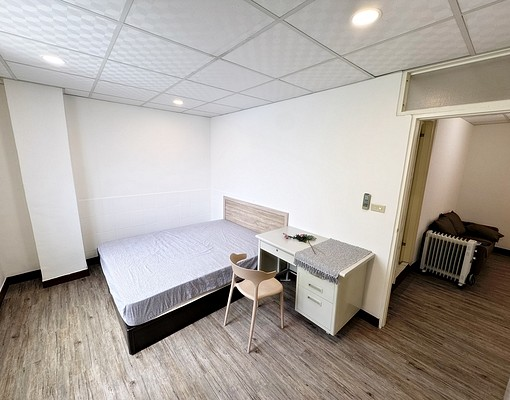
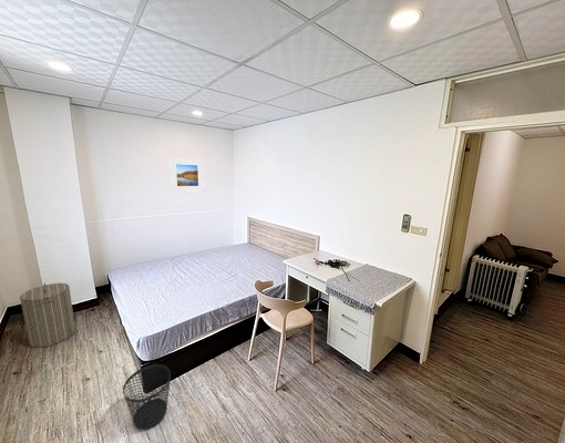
+ wastebasket [122,363,172,431]
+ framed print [168,157,204,193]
+ laundry hamper [19,282,76,349]
